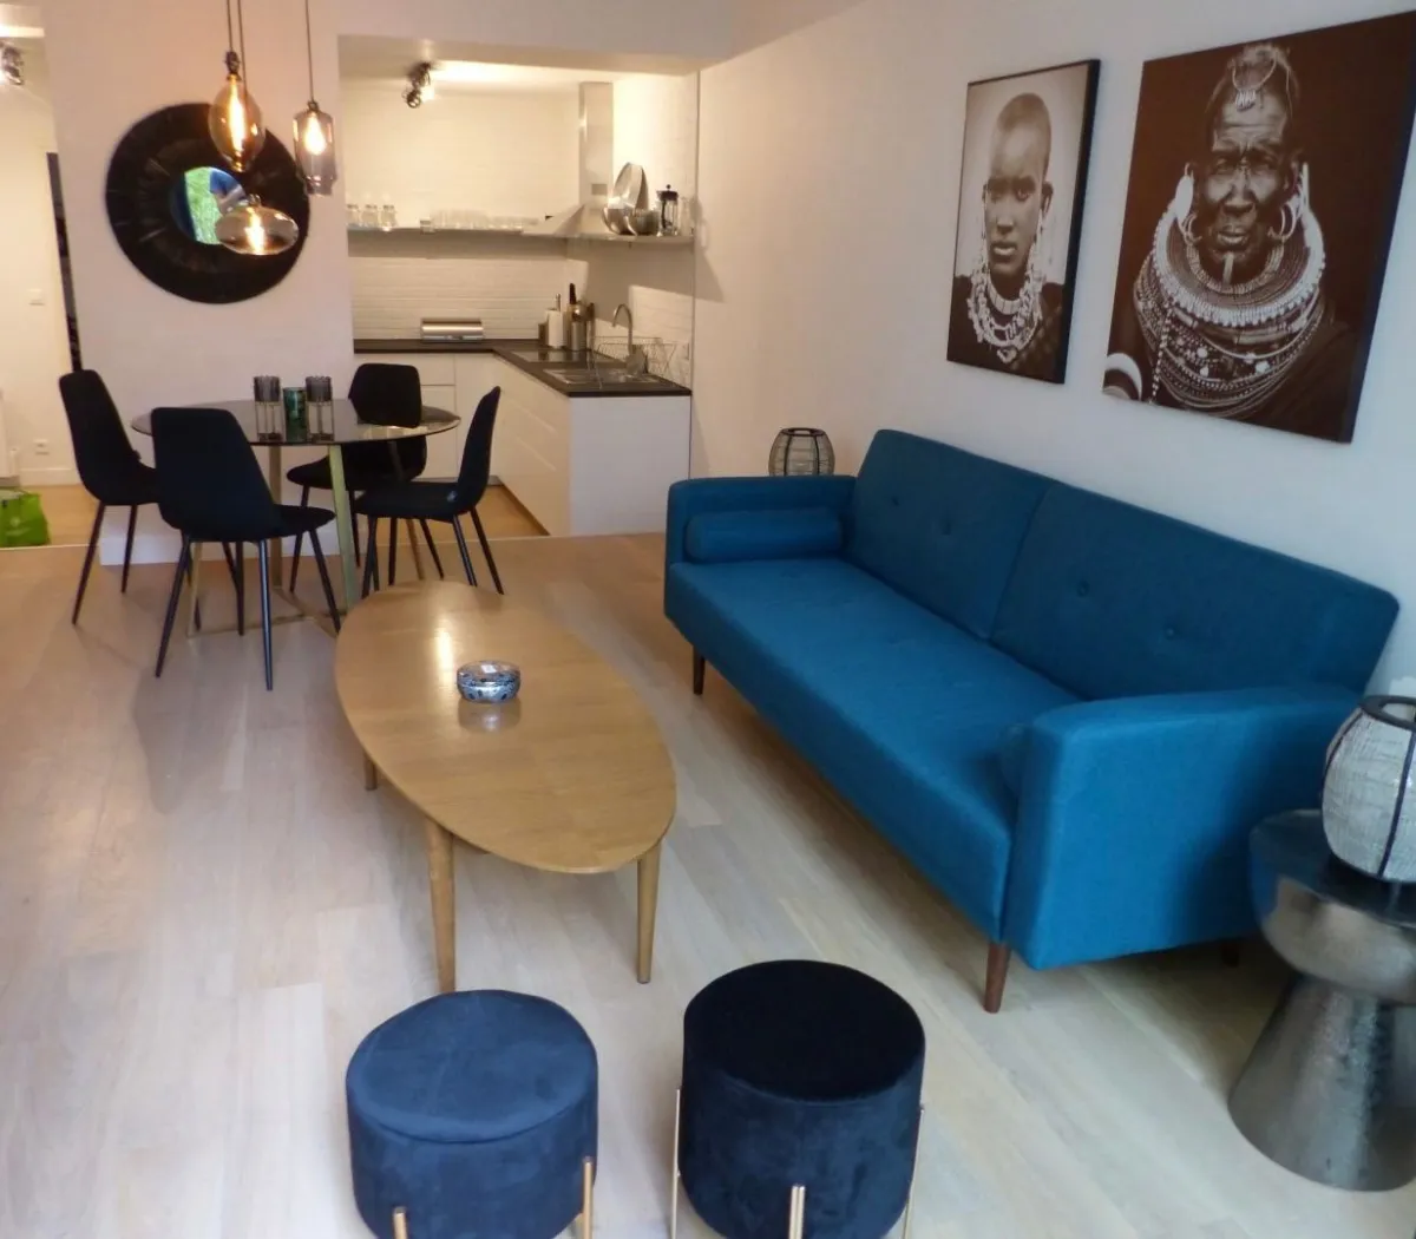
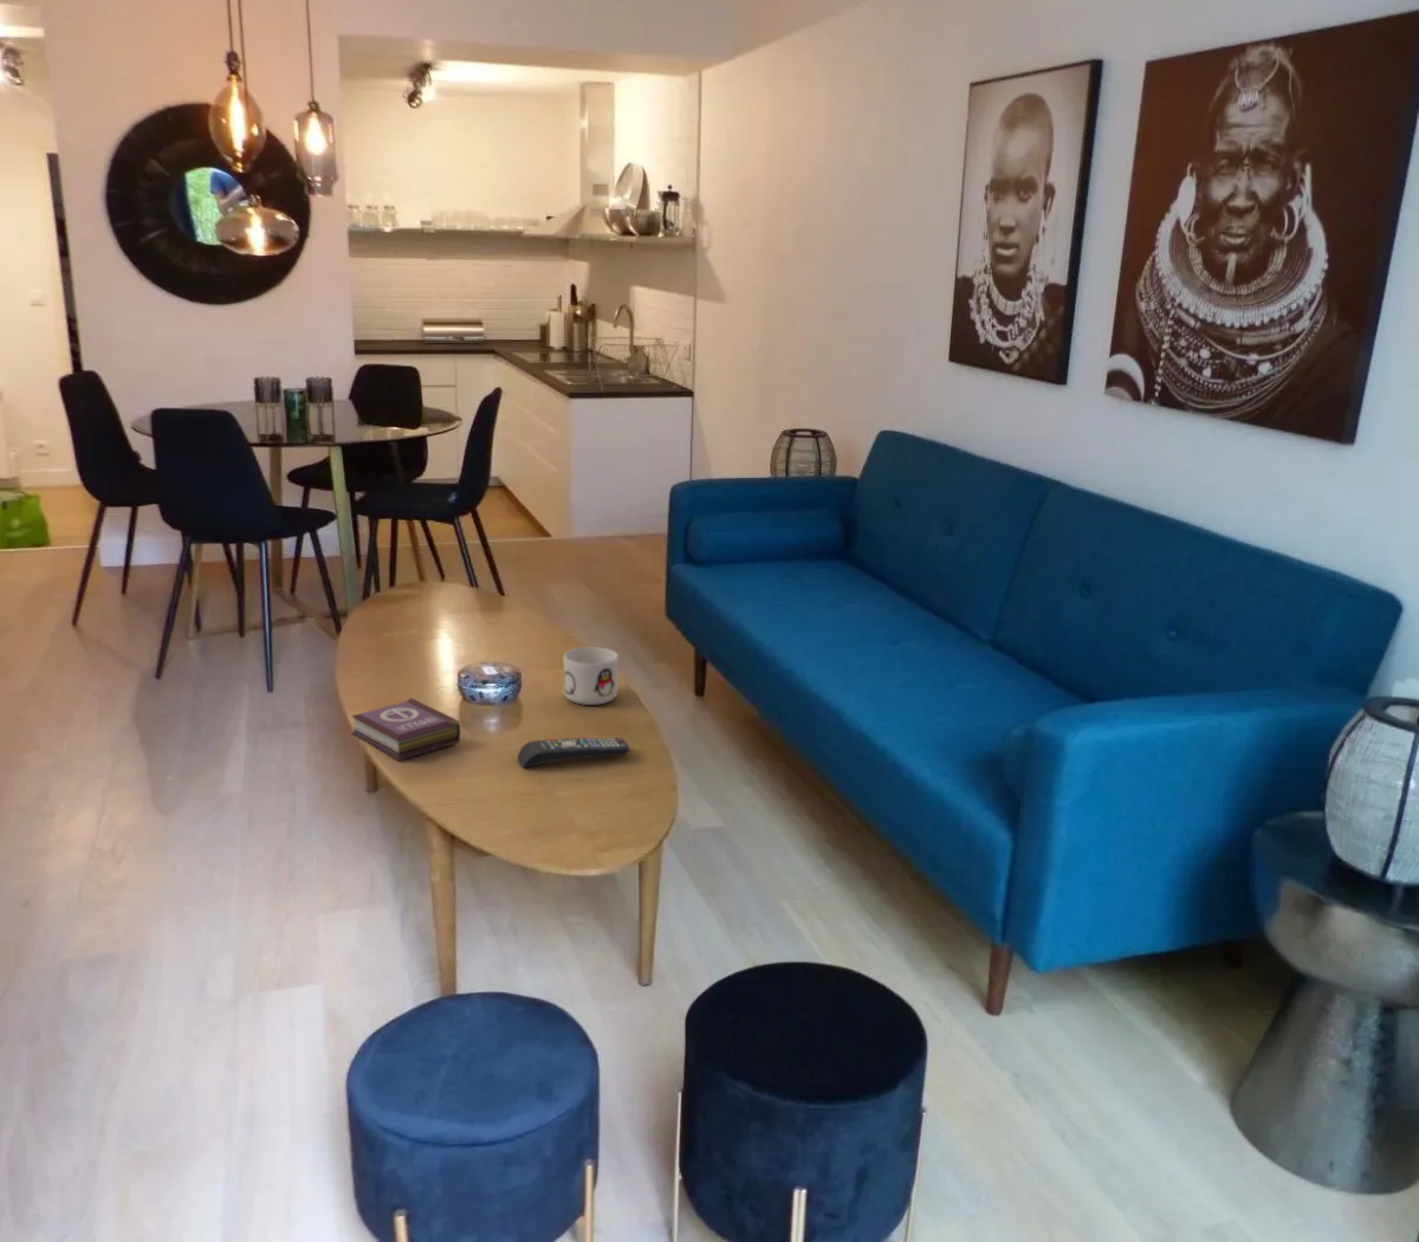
+ mug [562,646,620,706]
+ book [350,696,461,762]
+ remote control [516,737,631,769]
